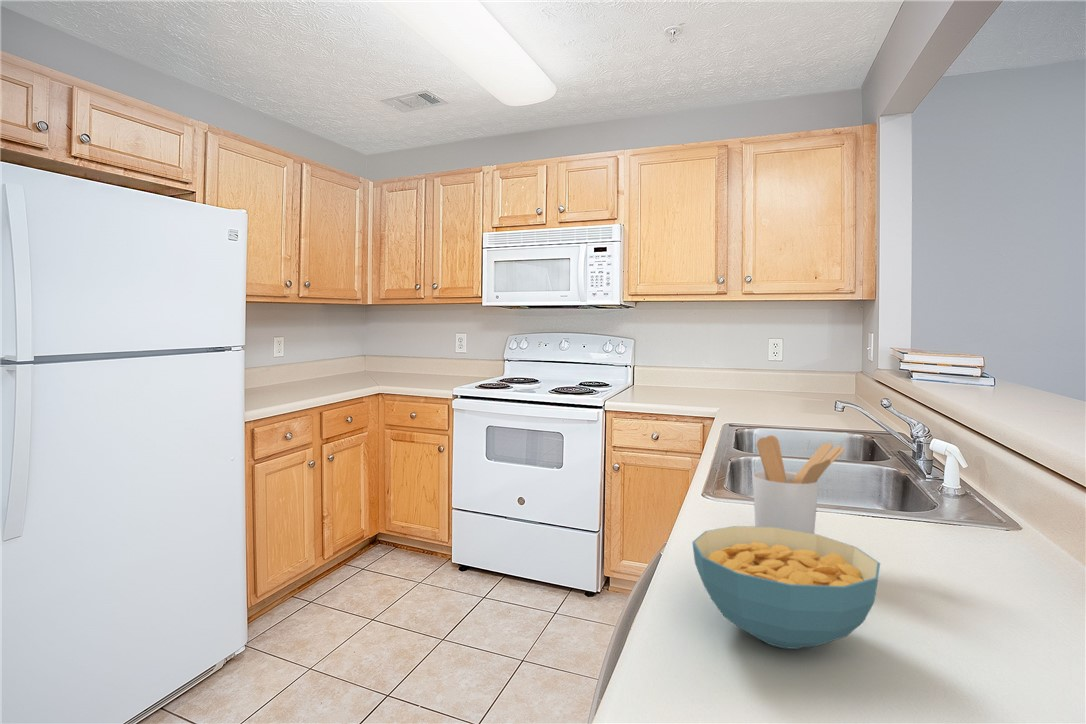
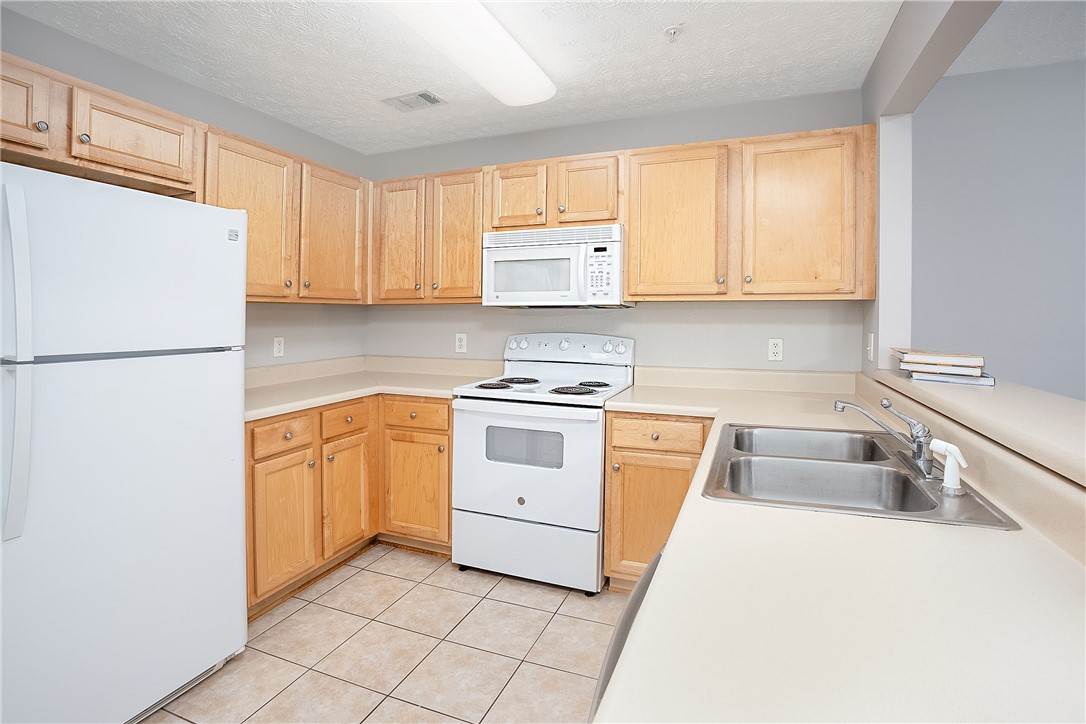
- utensil holder [752,435,846,534]
- cereal bowl [691,525,881,650]
